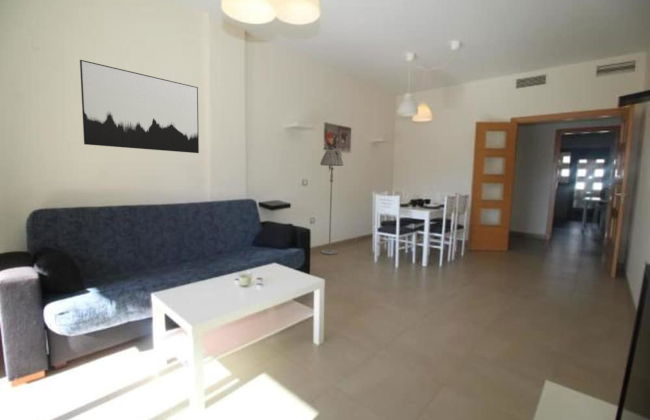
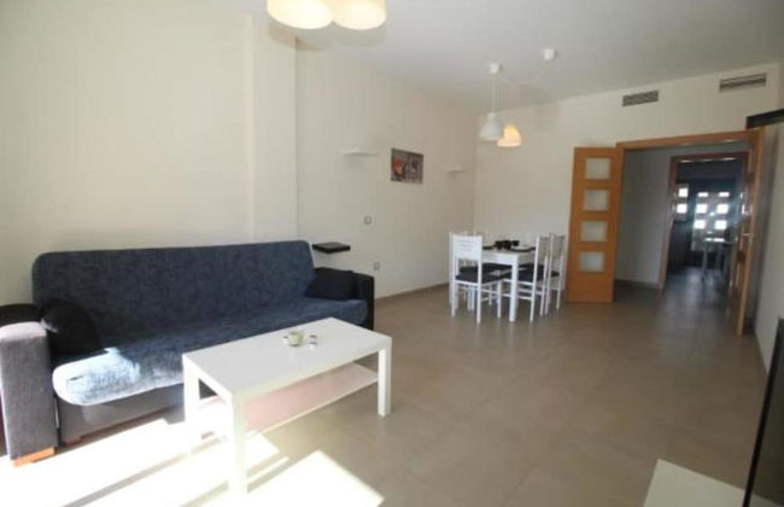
- wall art [79,59,200,154]
- floor lamp [319,149,344,256]
